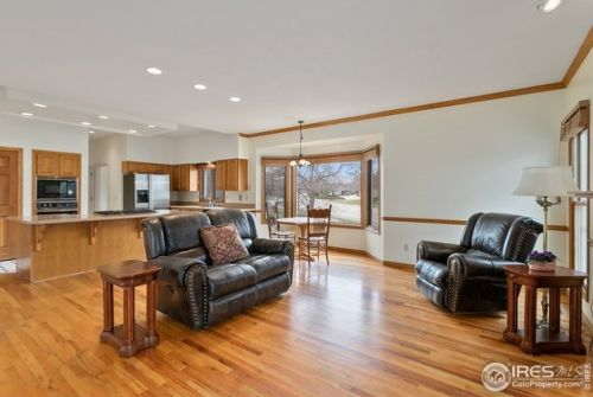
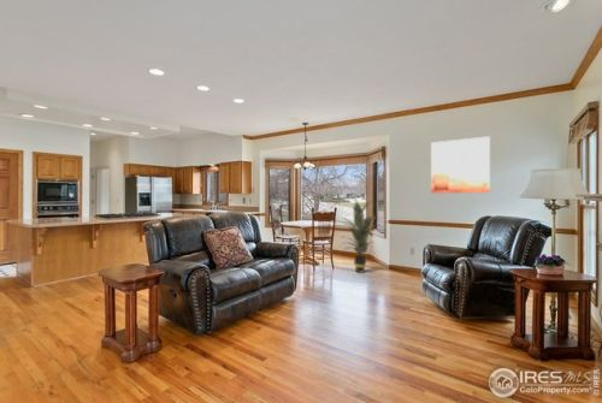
+ wall art [430,135,491,195]
+ indoor plant [331,196,380,274]
